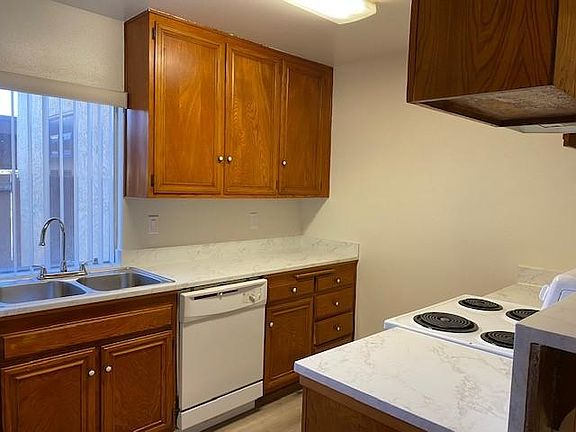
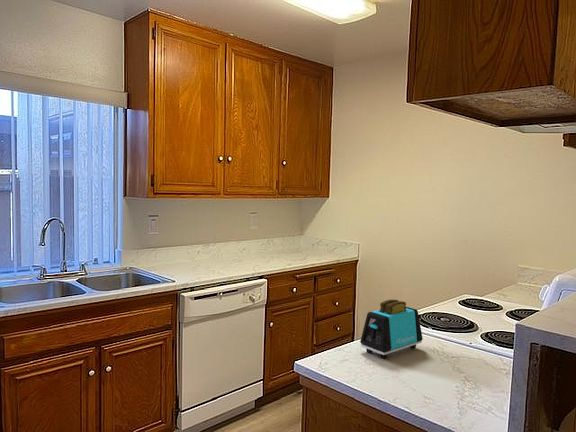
+ toaster [359,299,424,360]
